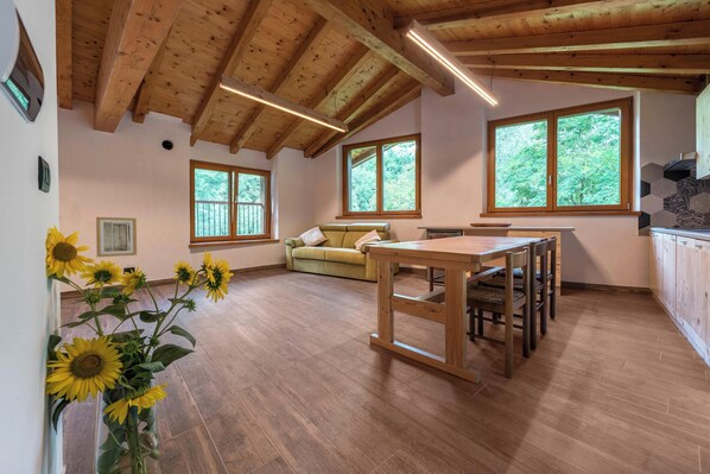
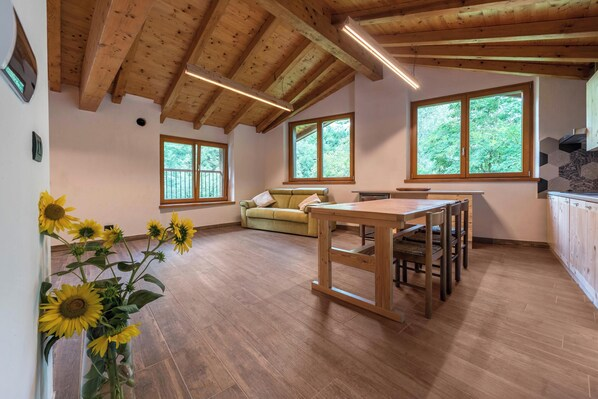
- wall art [95,216,138,258]
